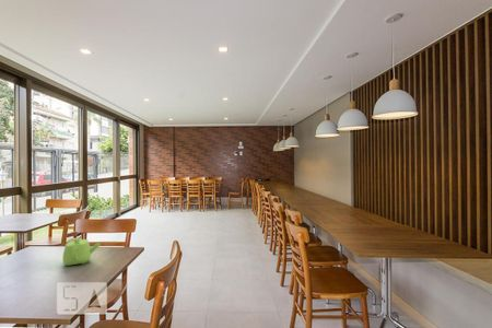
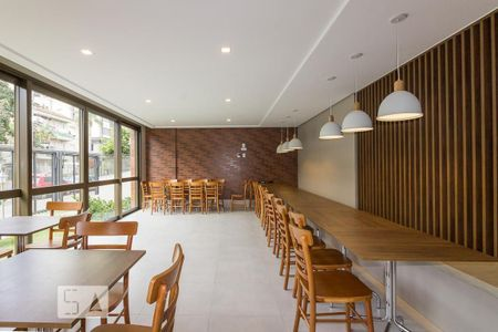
- teapot [61,237,102,267]
